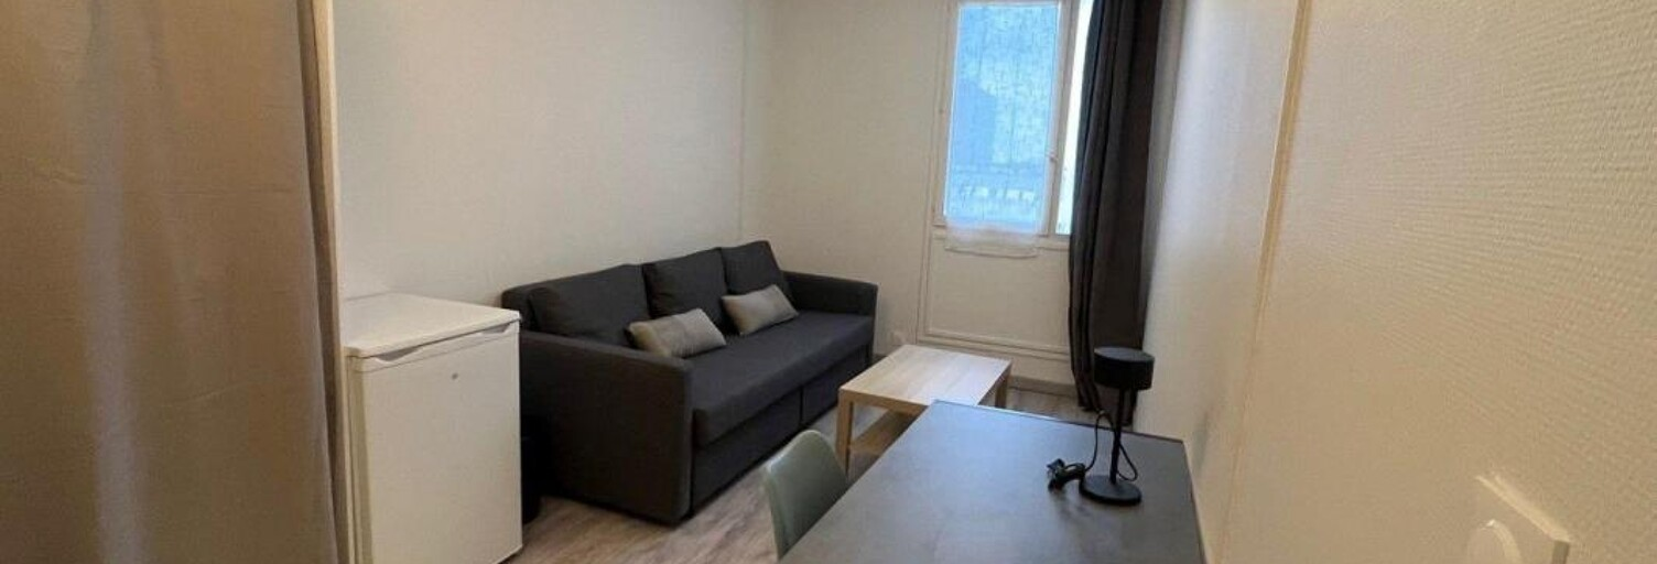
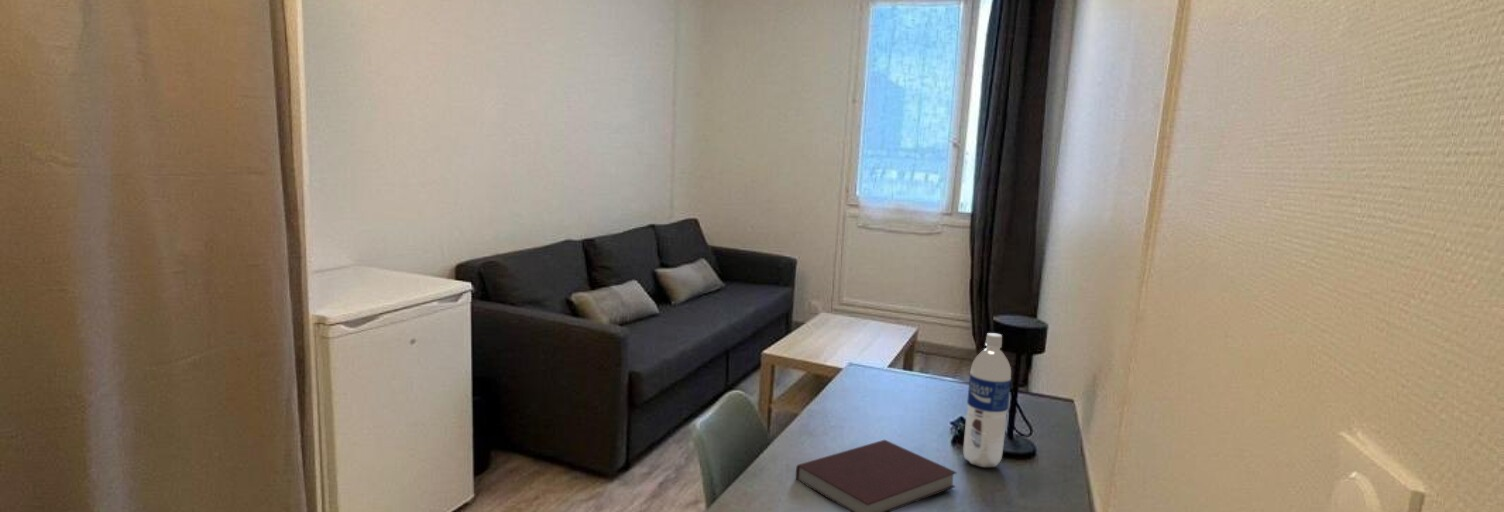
+ notebook [795,439,958,512]
+ water bottle [962,332,1012,468]
